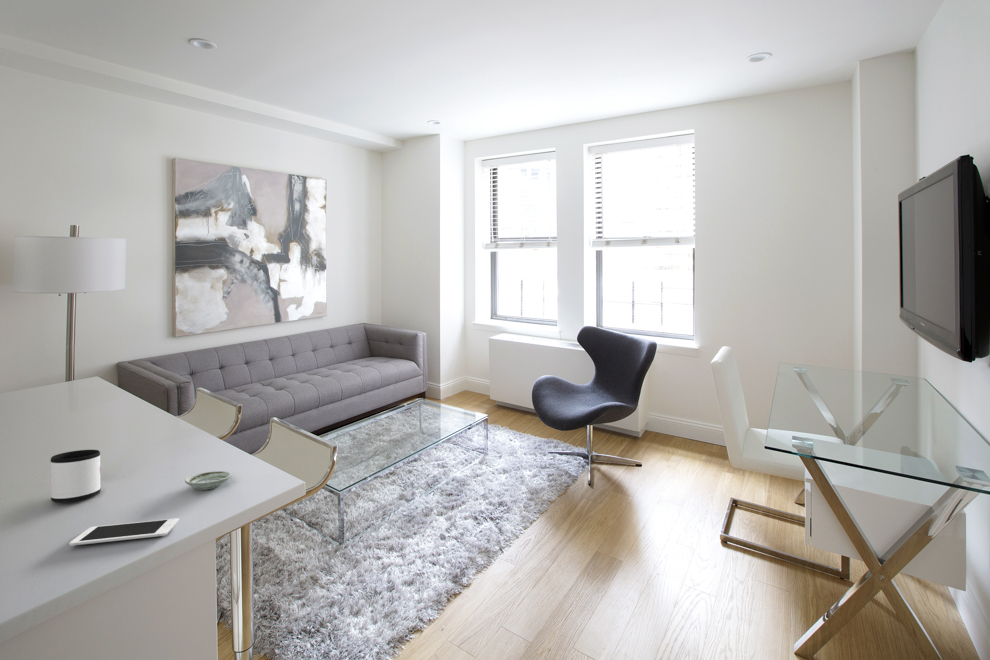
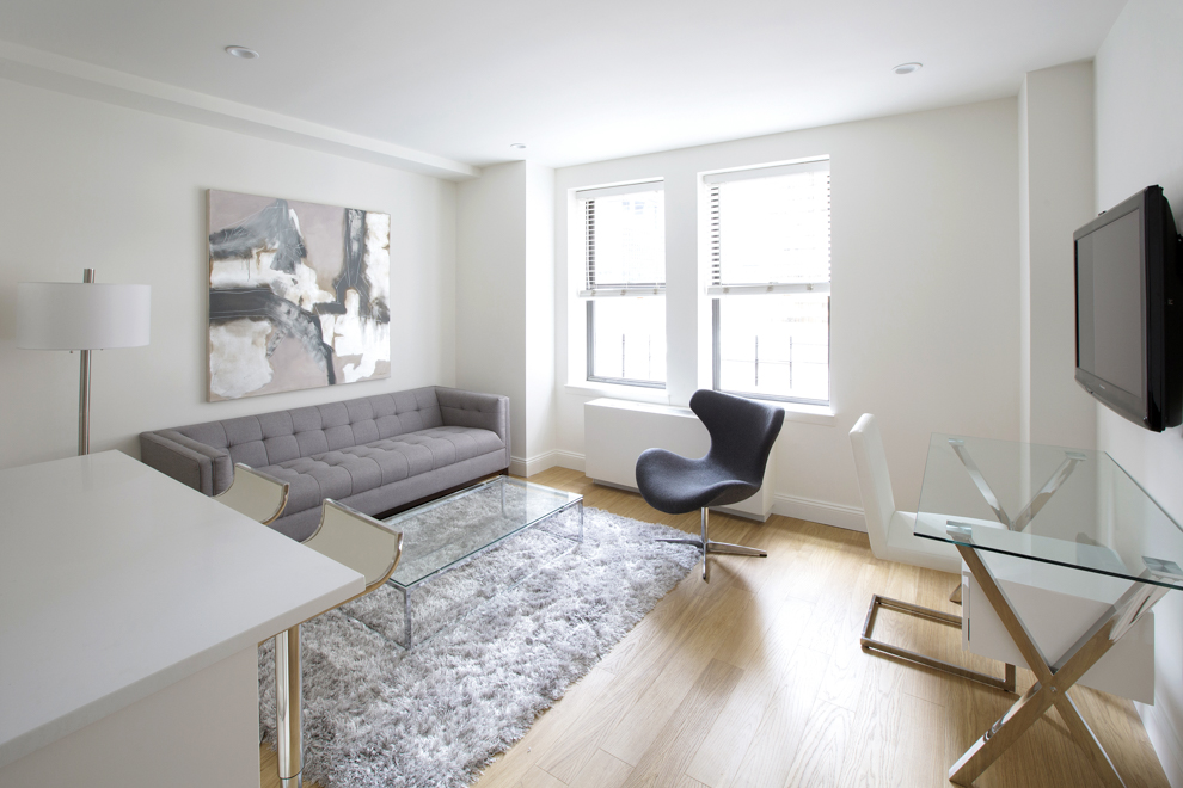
- mug [50,449,101,503]
- saucer [184,470,232,491]
- cell phone [68,517,180,547]
